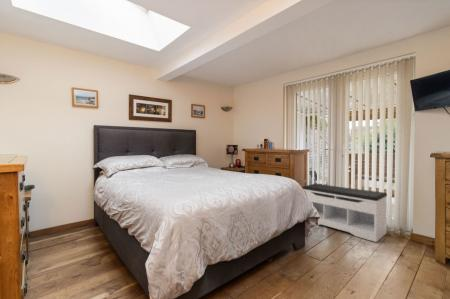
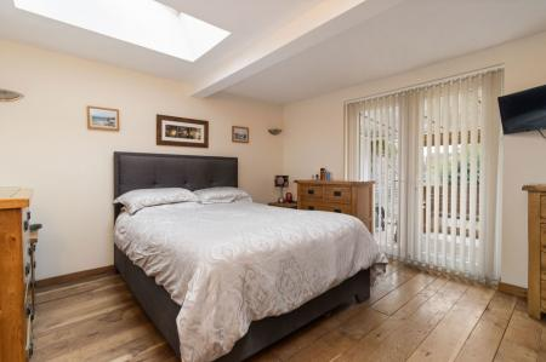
- bench [302,183,388,243]
